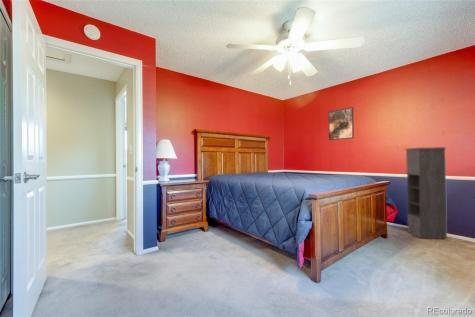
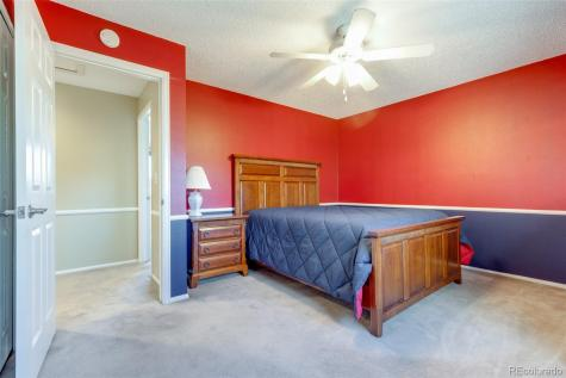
- storage cabinet [404,146,448,240]
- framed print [328,106,355,141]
